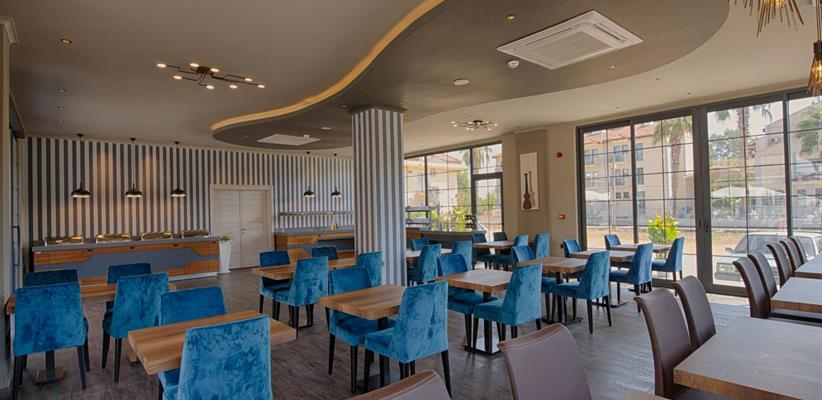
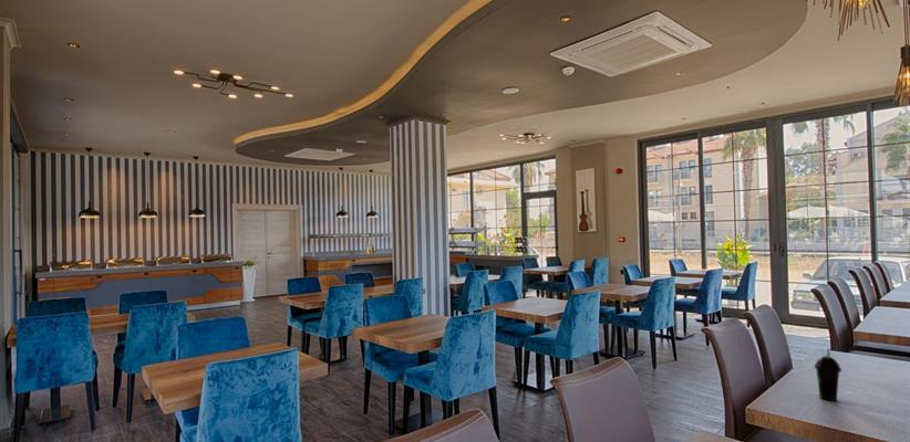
+ cup [814,347,842,402]
